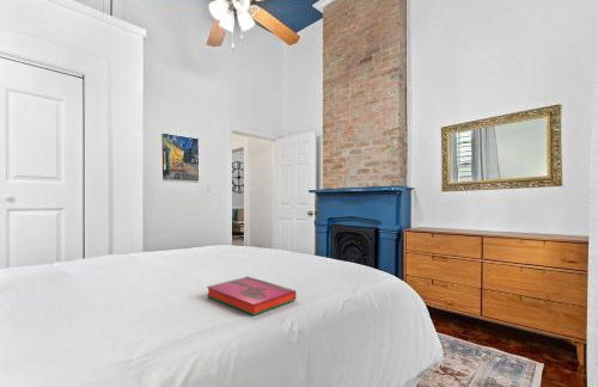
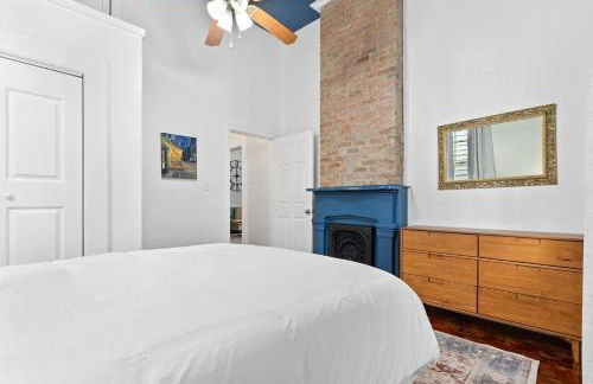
- hardback book [206,276,297,317]
